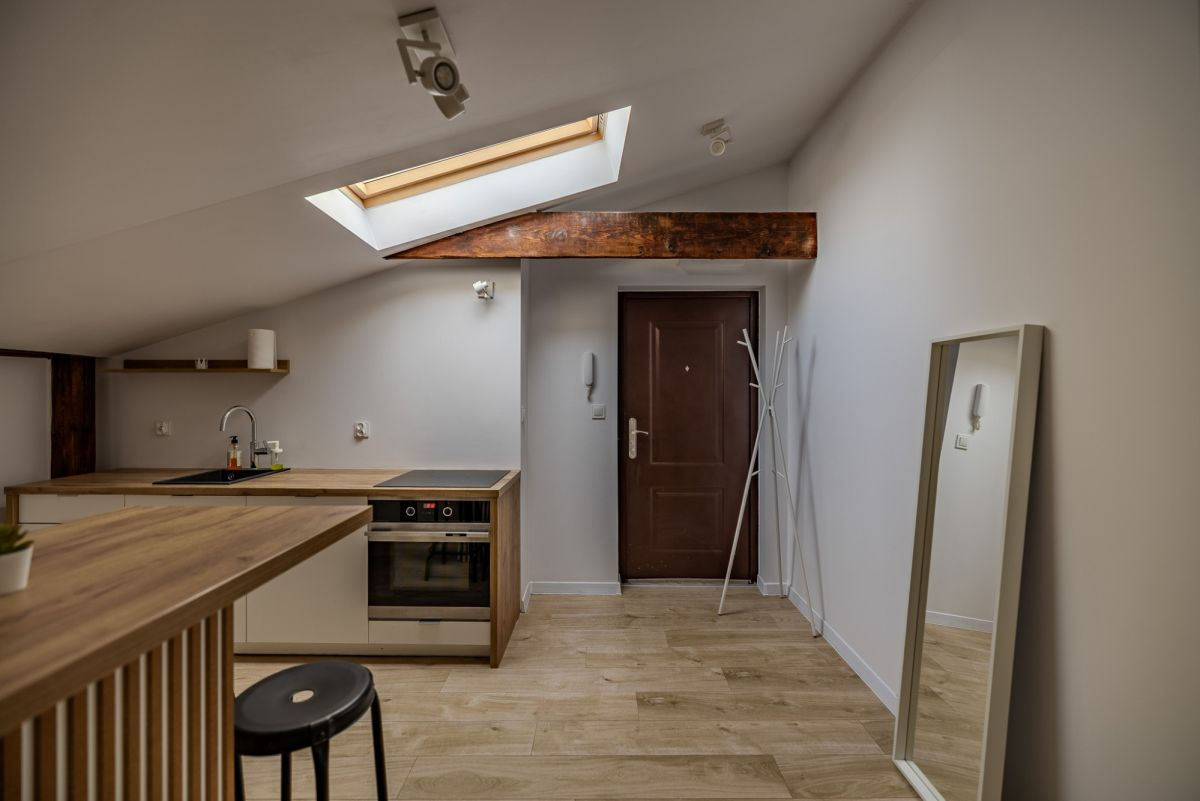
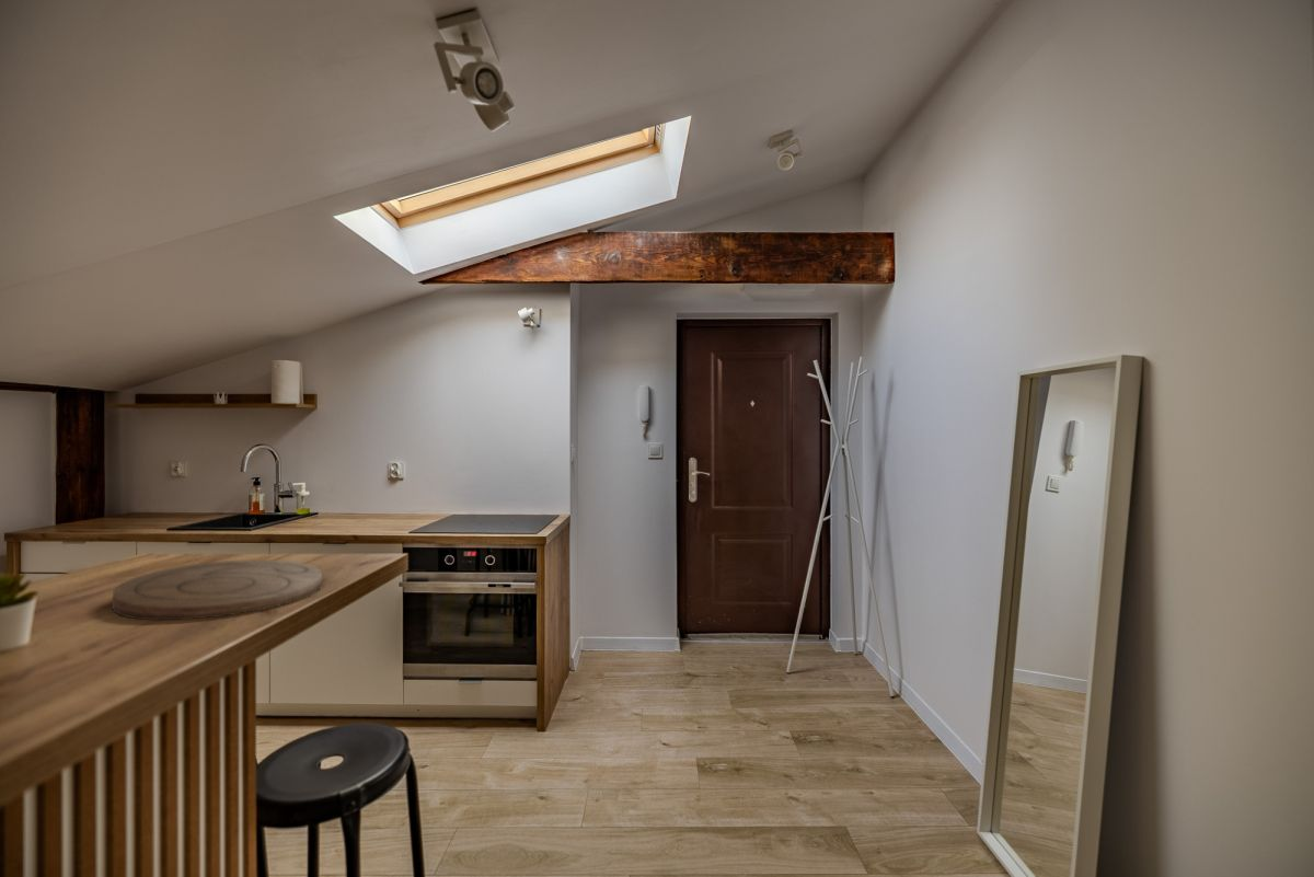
+ cutting board [112,558,323,622]
